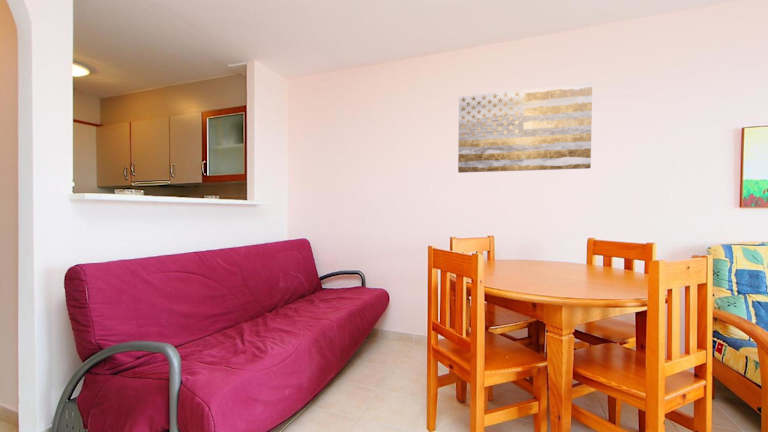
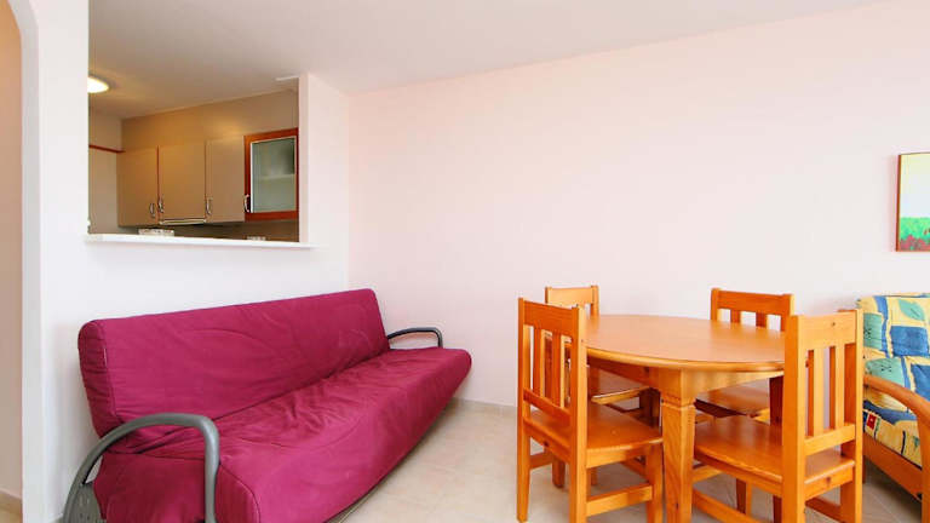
- wall art [457,81,593,174]
